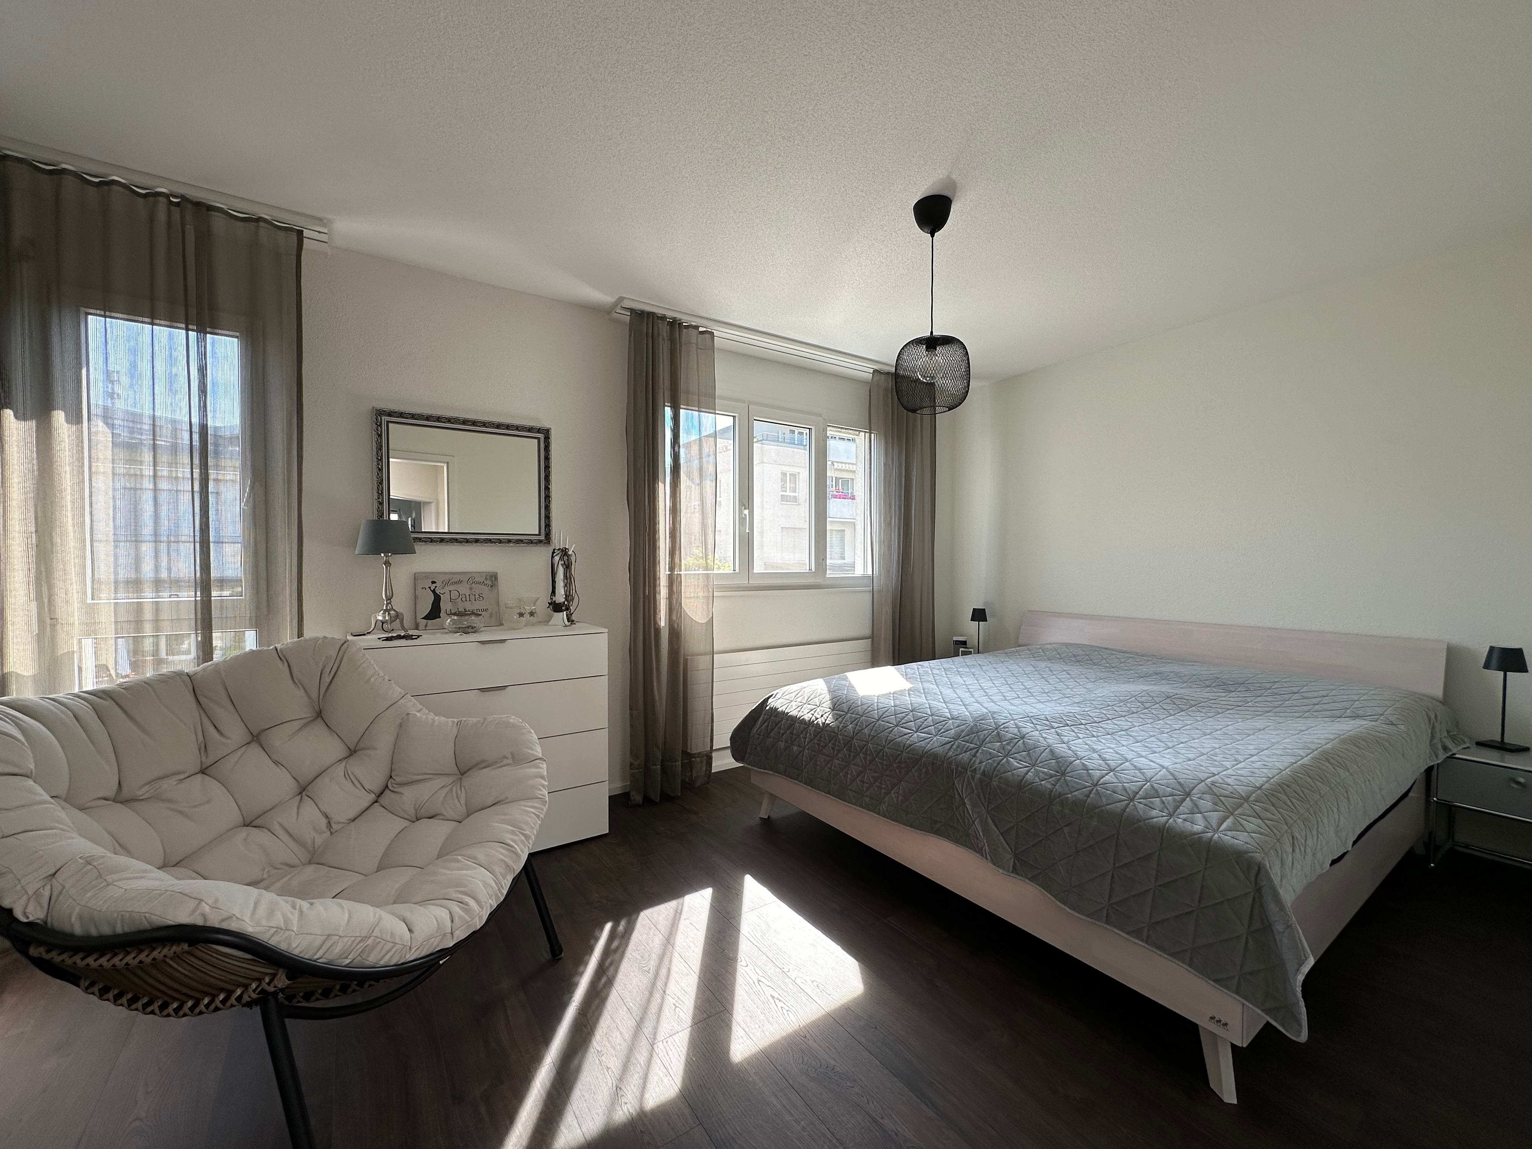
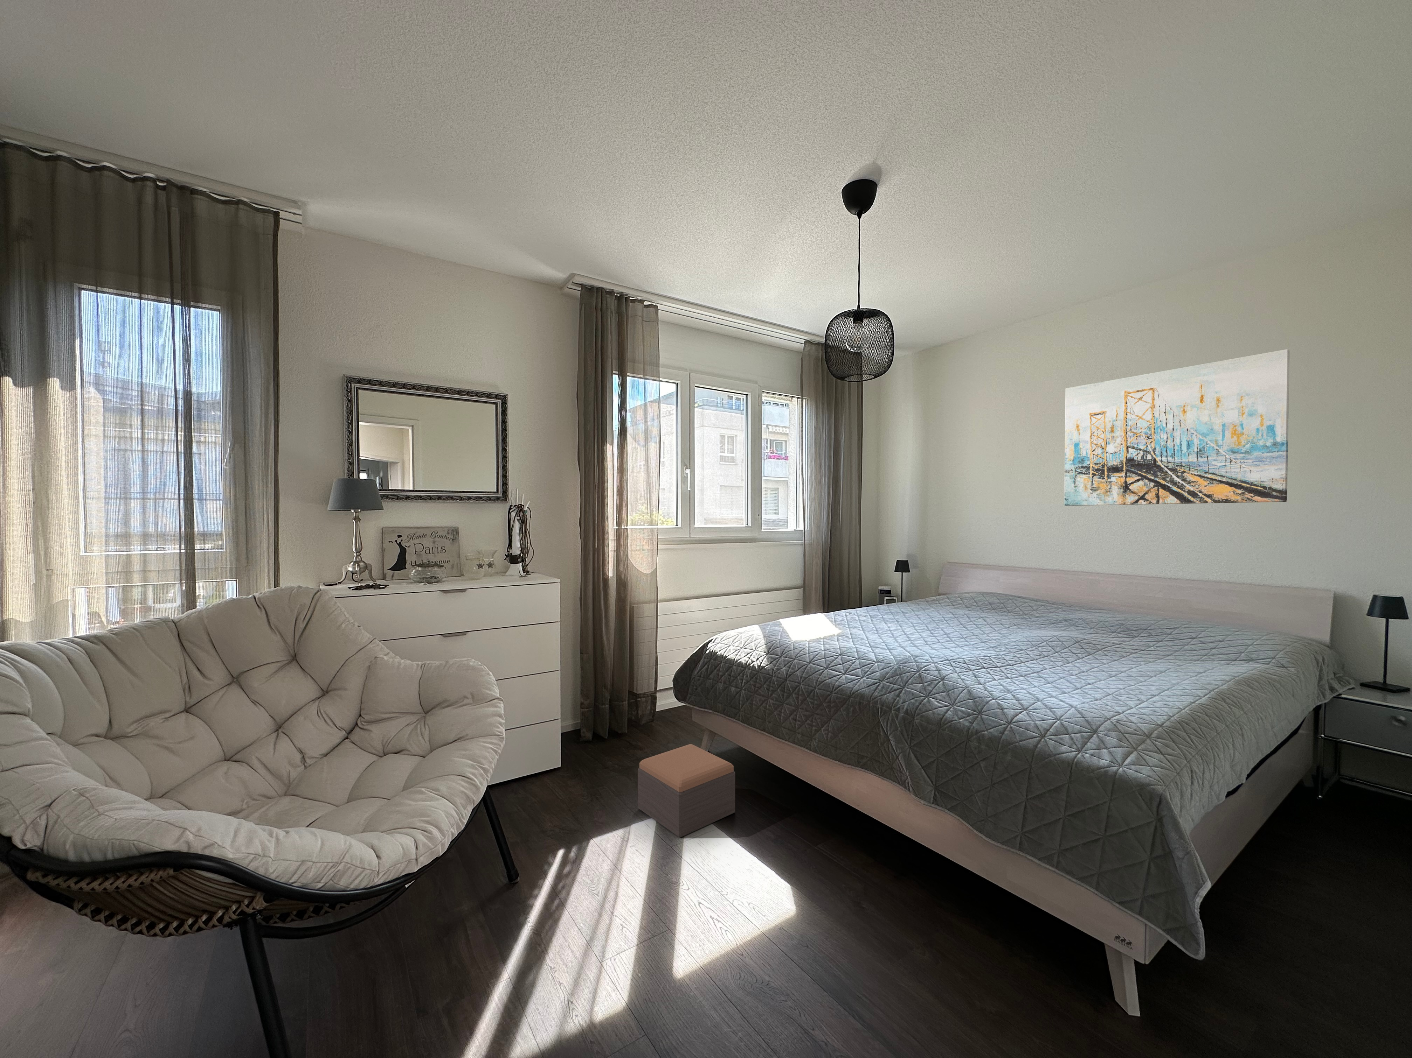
+ footstool [637,743,735,838]
+ wall art [1064,349,1290,507]
